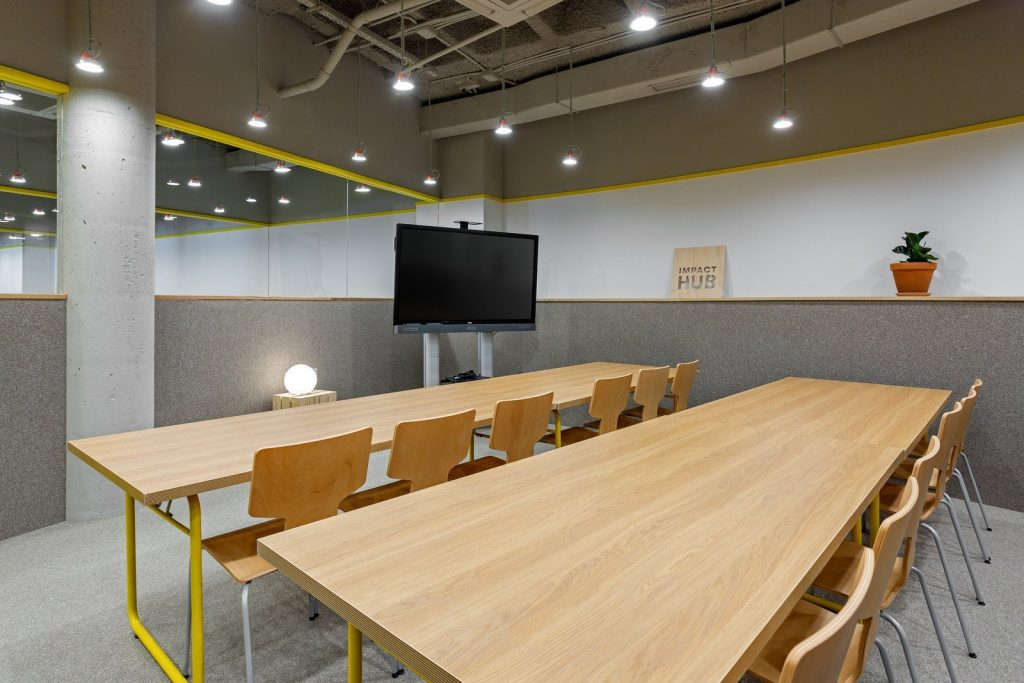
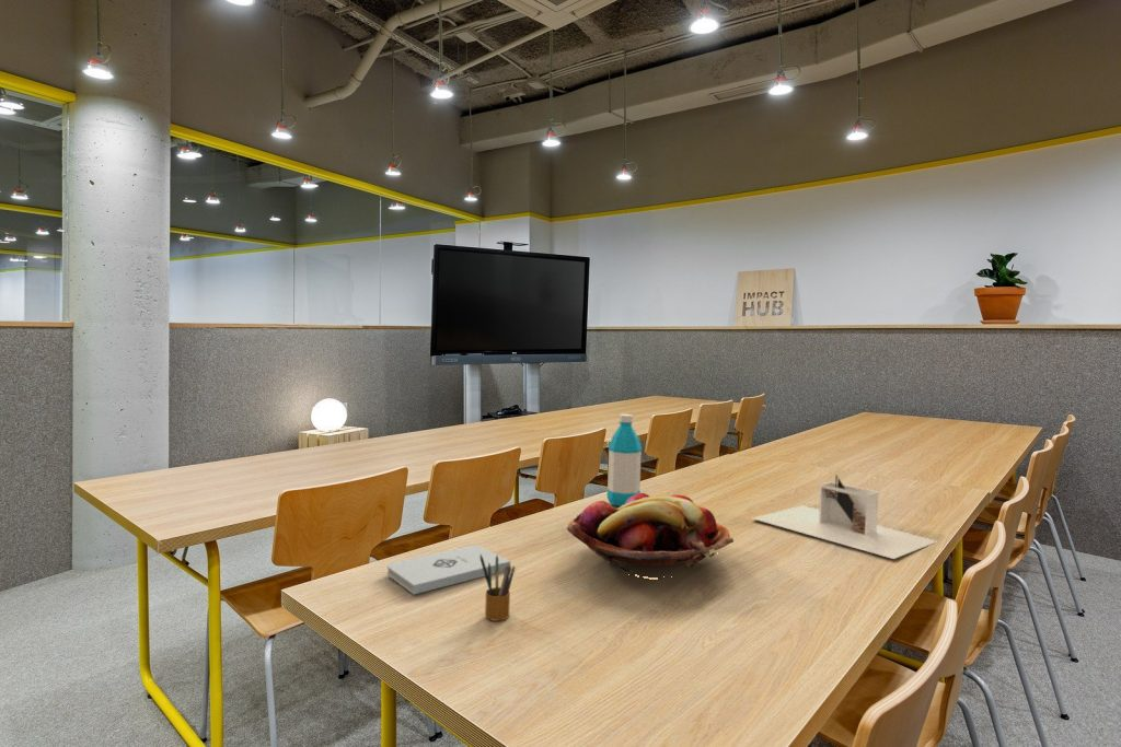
+ architectural model [752,472,937,560]
+ notepad [385,544,511,595]
+ water bottle [605,413,643,507]
+ fruit basket [566,492,735,580]
+ pencil box [481,555,517,622]
